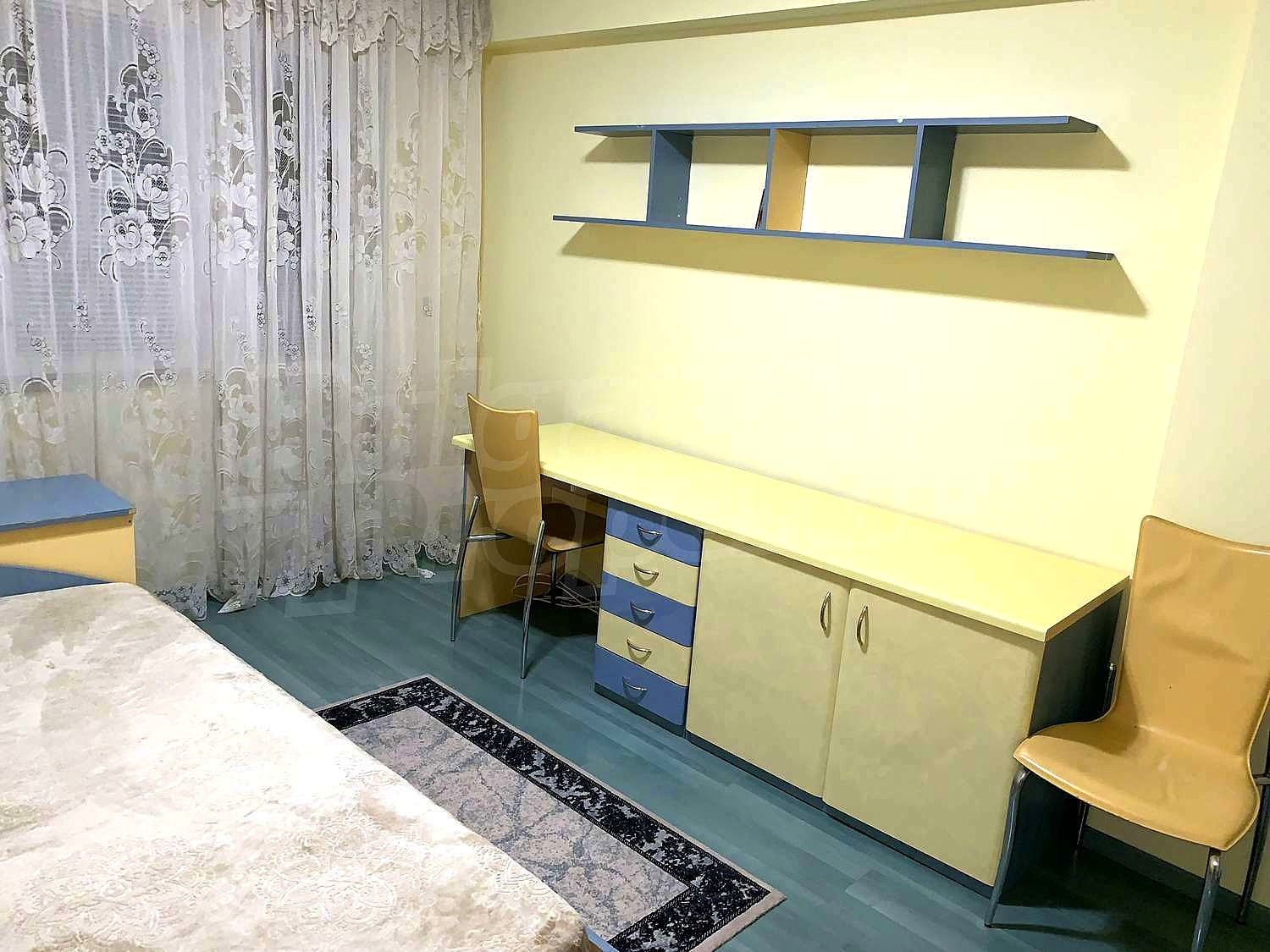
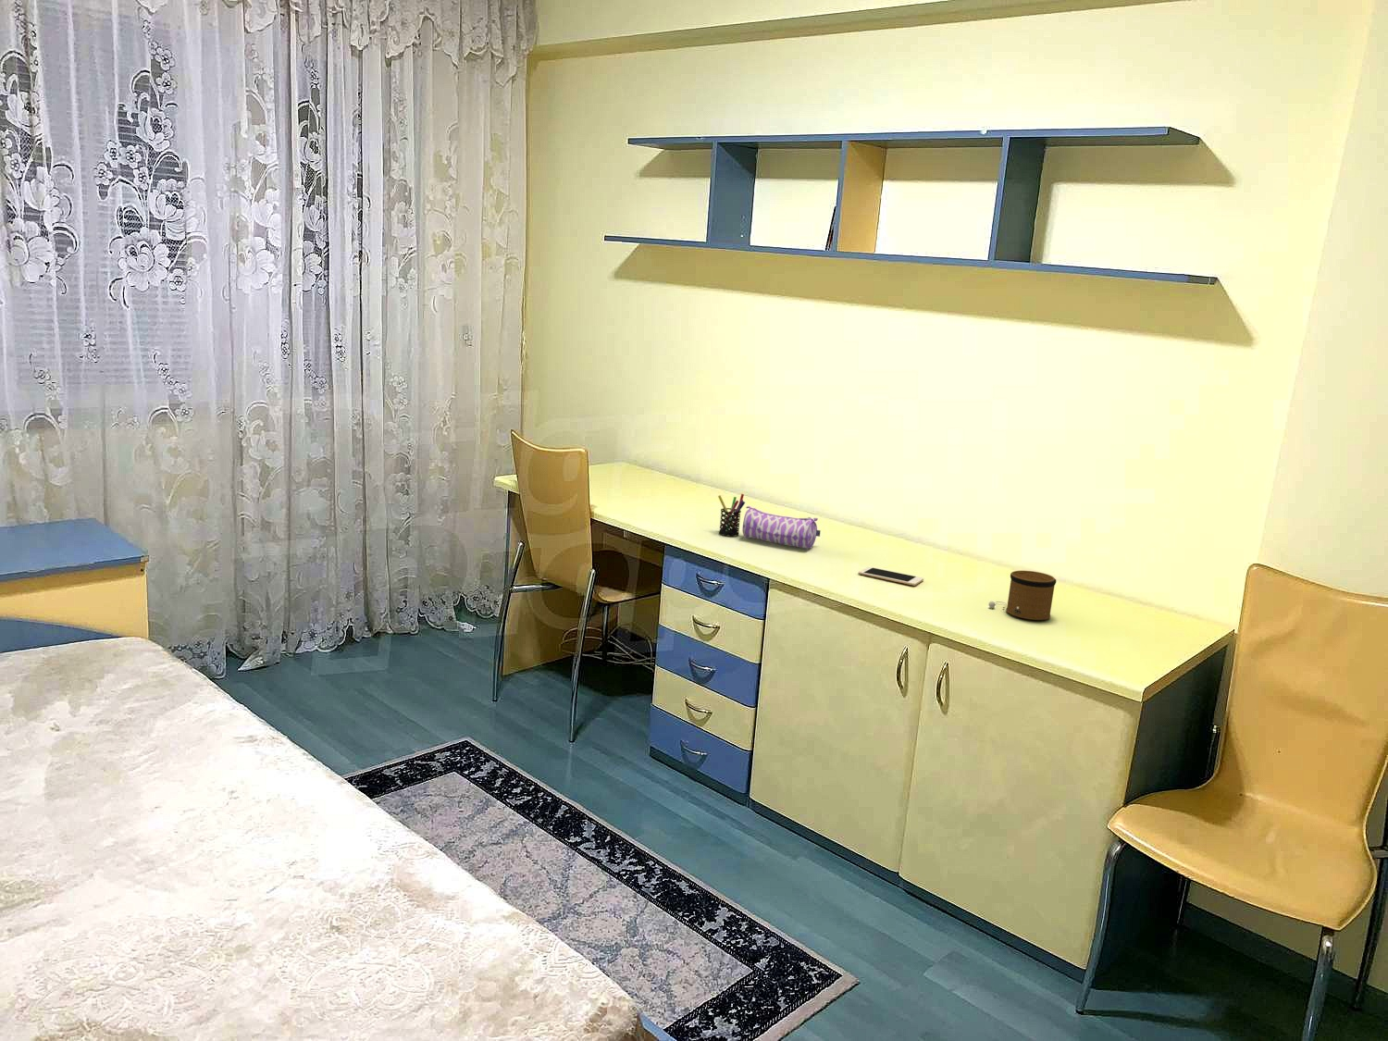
+ pencil case [741,505,821,550]
+ pen holder [717,493,745,537]
+ cell phone [858,566,925,587]
+ speaker [988,570,1057,621]
